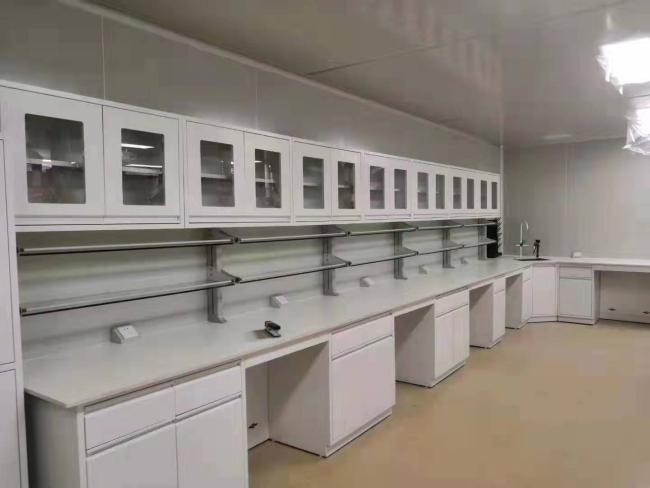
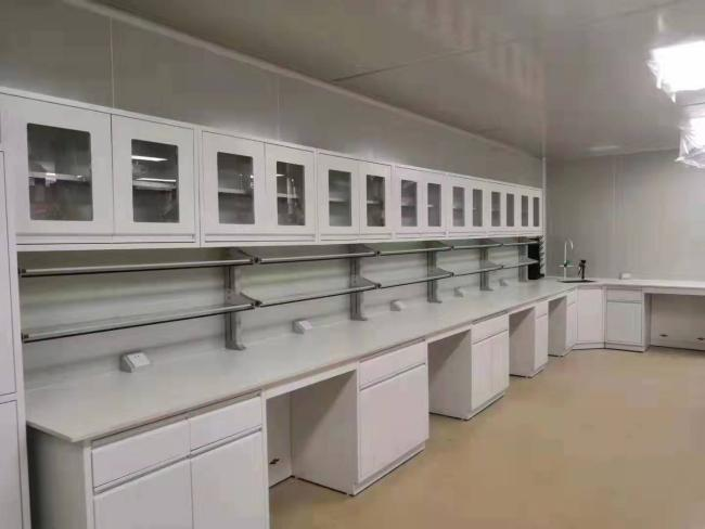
- stapler [263,320,282,338]
